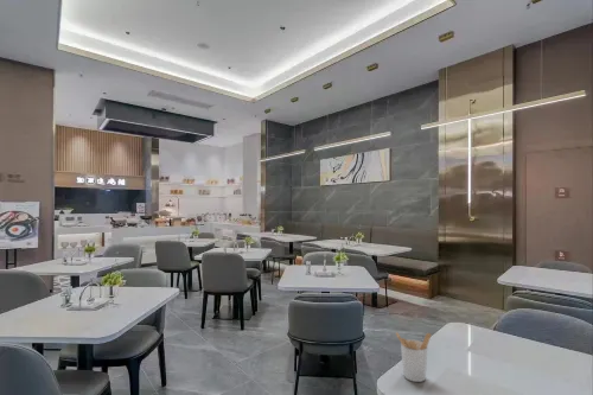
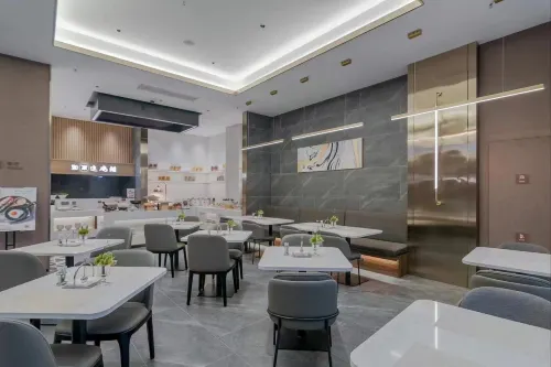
- utensil holder [395,331,432,383]
